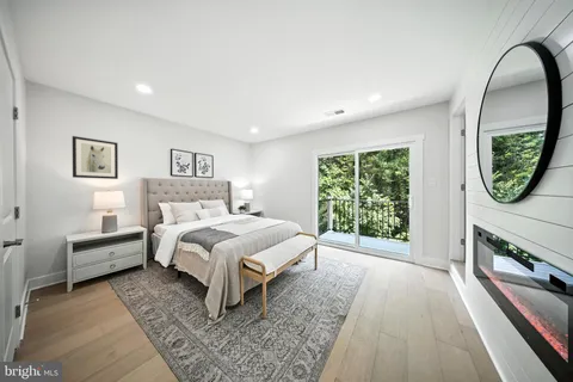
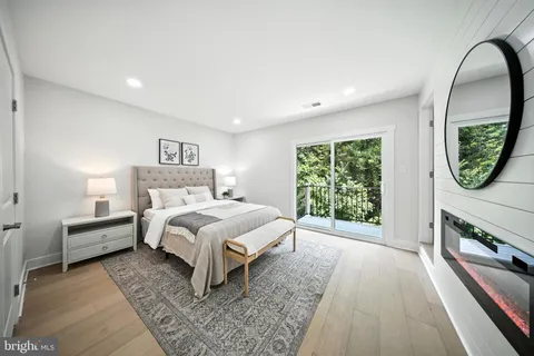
- wall art [72,135,119,180]
